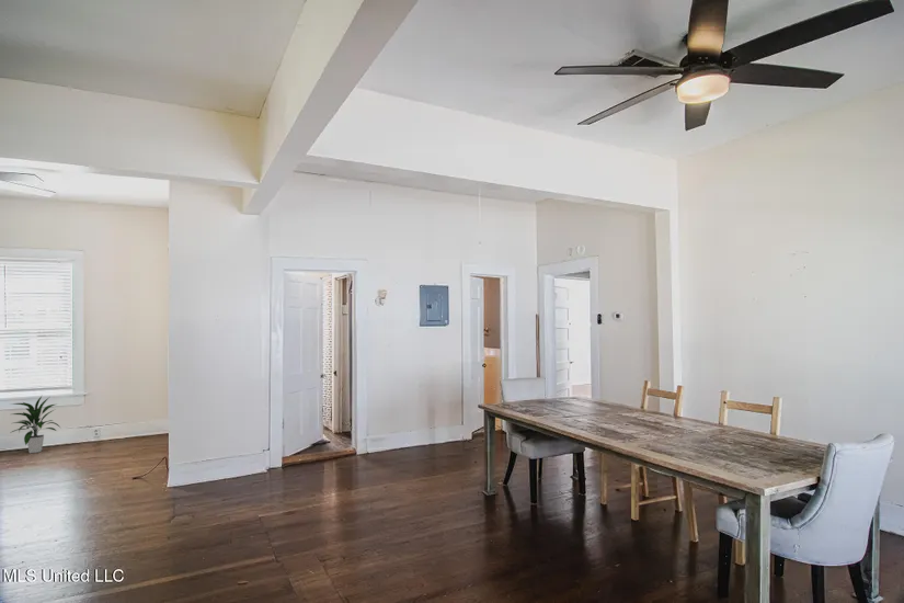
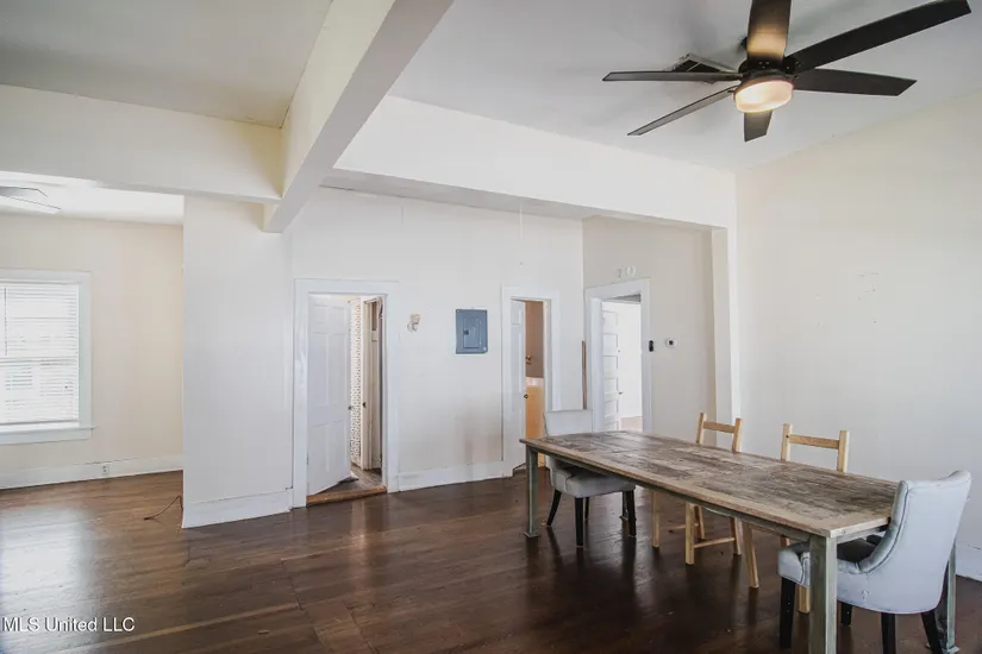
- indoor plant [10,394,61,454]
